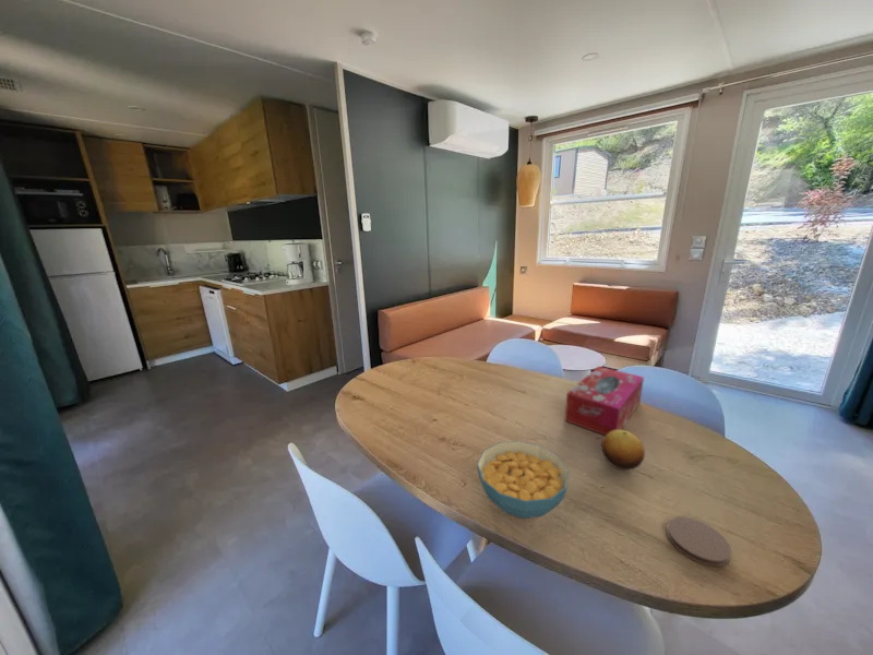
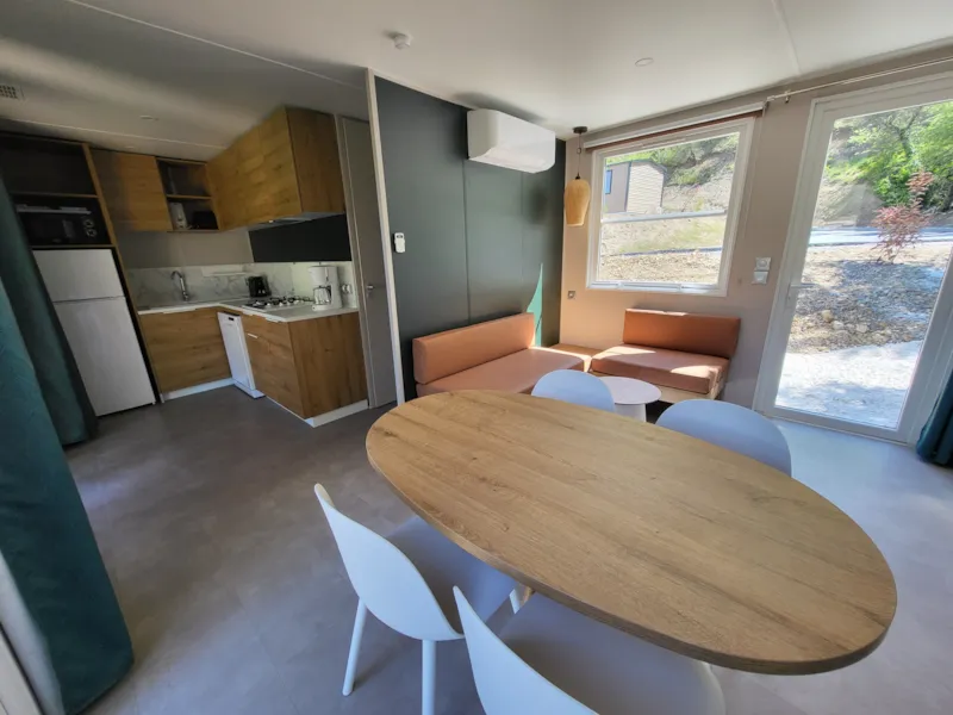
- fruit [600,429,646,472]
- coaster [666,515,732,568]
- cereal bowl [476,440,570,520]
- tissue box [563,366,645,437]
